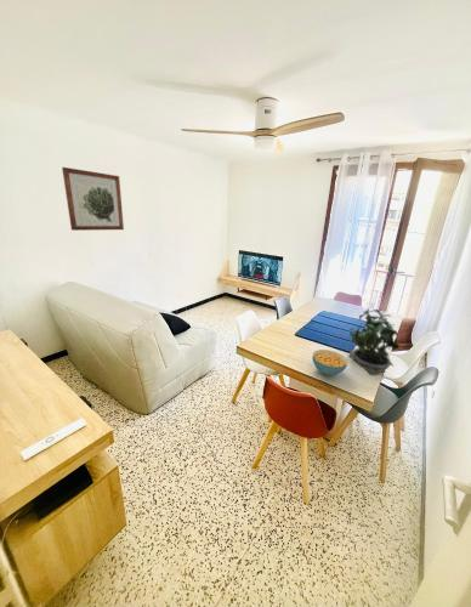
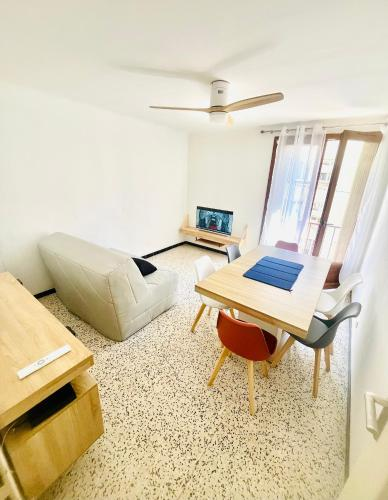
- wall art [61,166,125,232]
- cereal bowl [311,348,348,376]
- potted plant [347,307,401,375]
